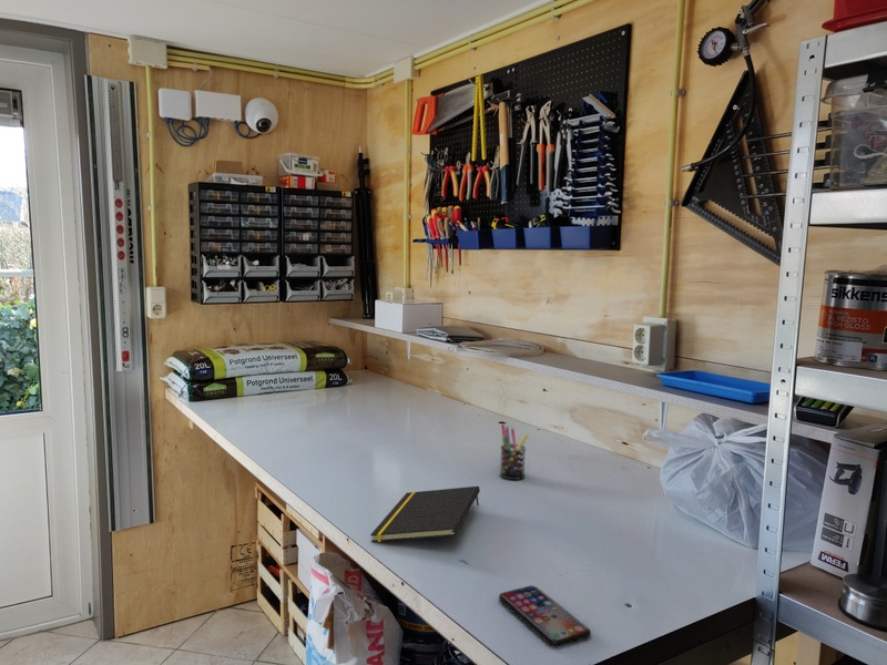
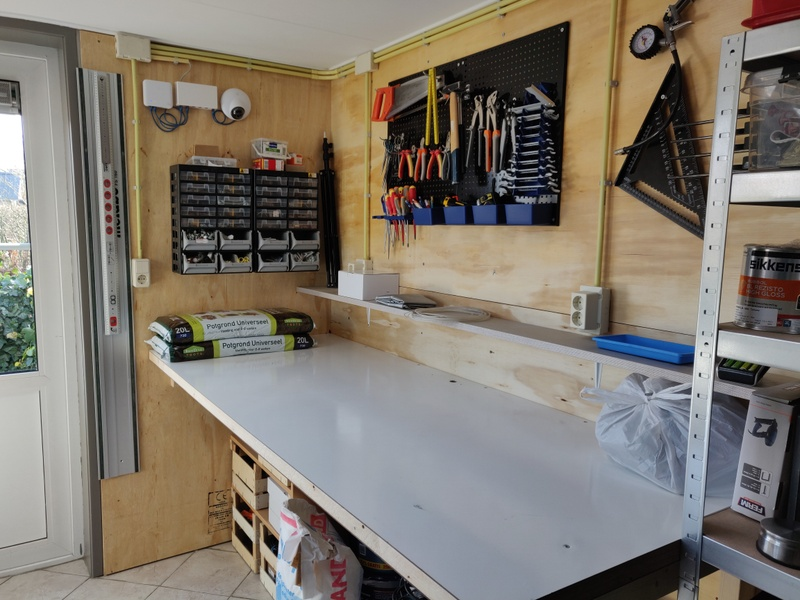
- notepad [369,485,481,543]
- pen holder [499,423,530,481]
- smartphone [498,585,592,648]
